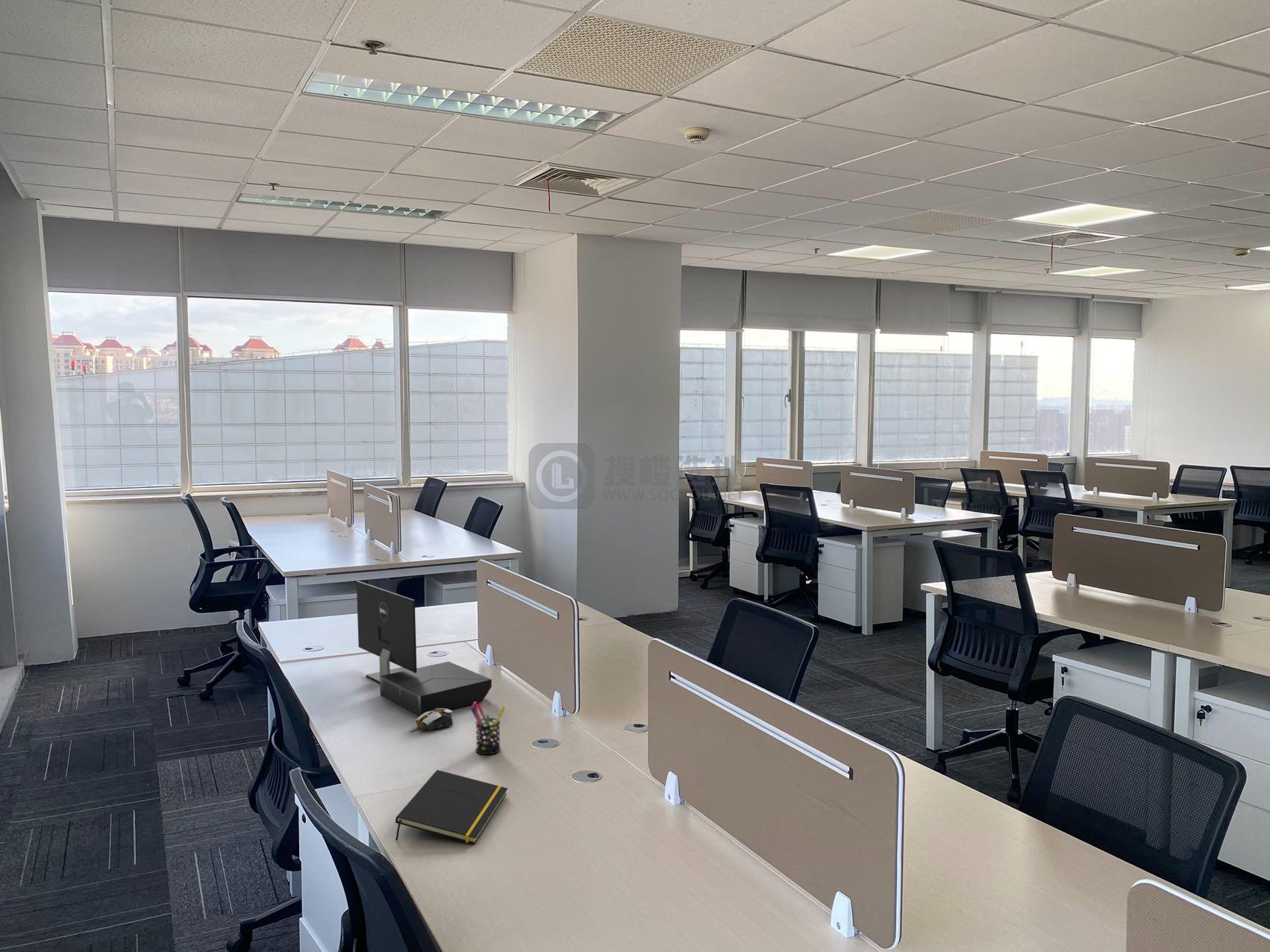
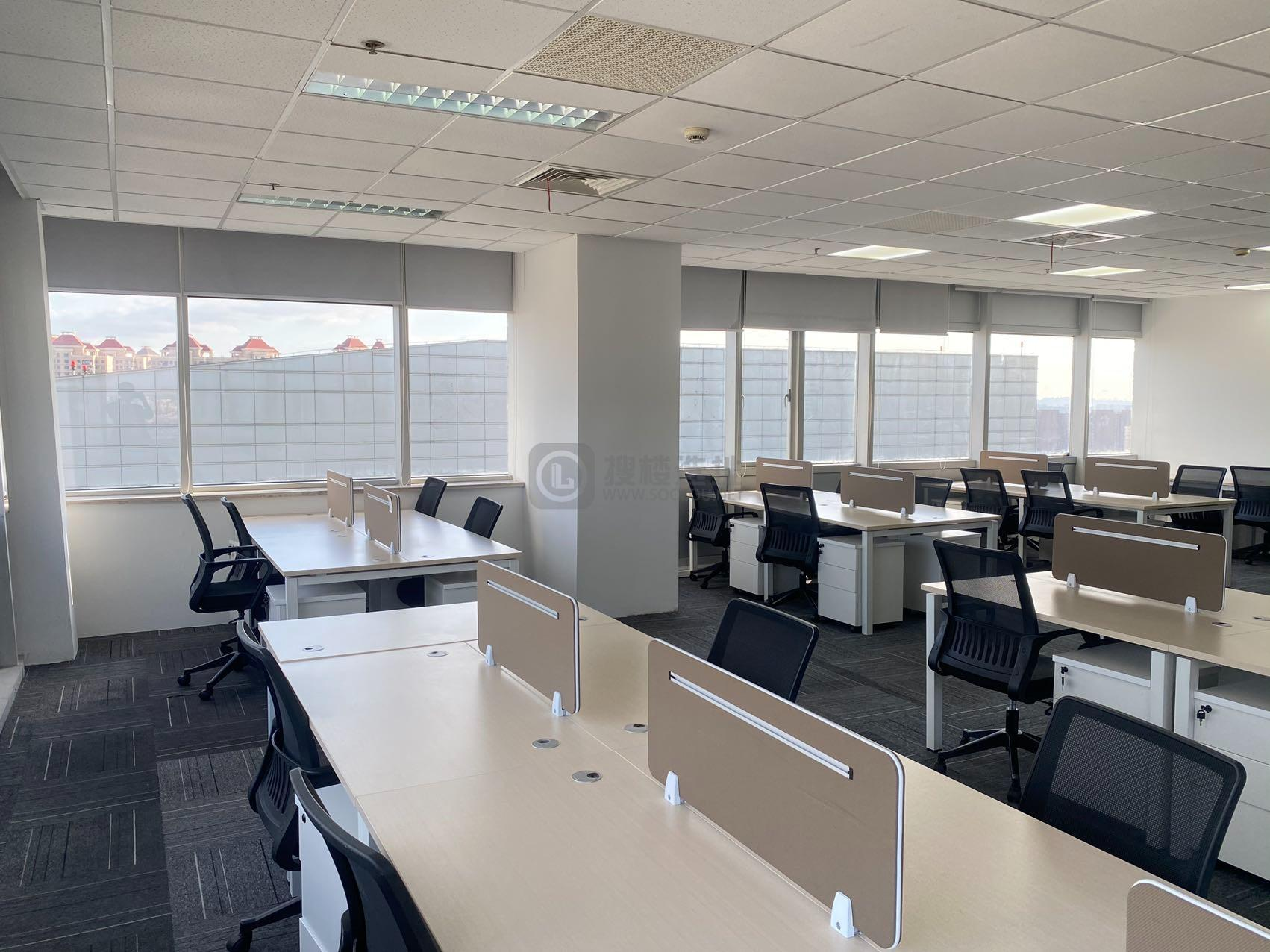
- pen holder [469,702,506,755]
- computer monitor [356,580,492,716]
- notepad [395,769,508,845]
- computer mouse [410,708,454,733]
